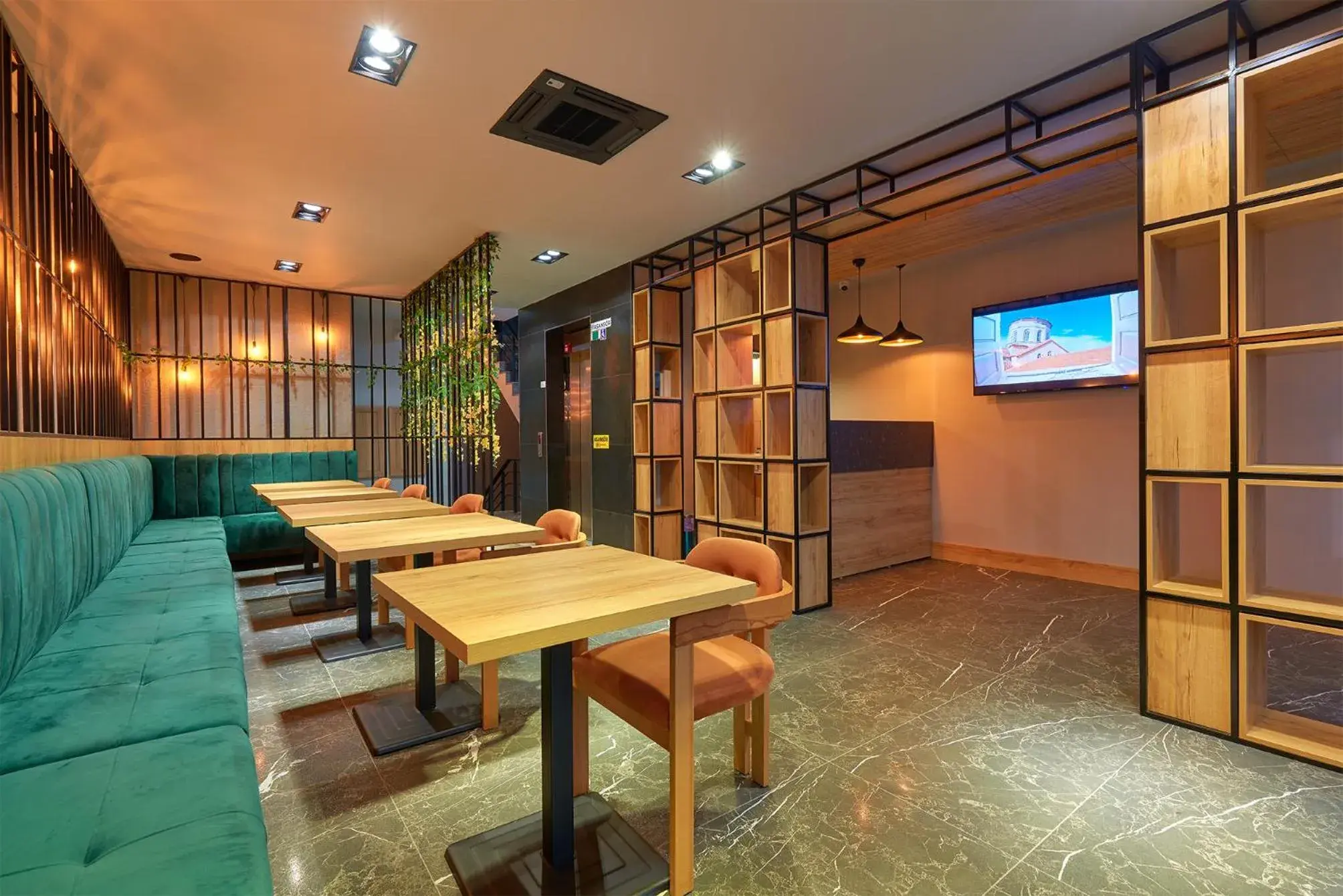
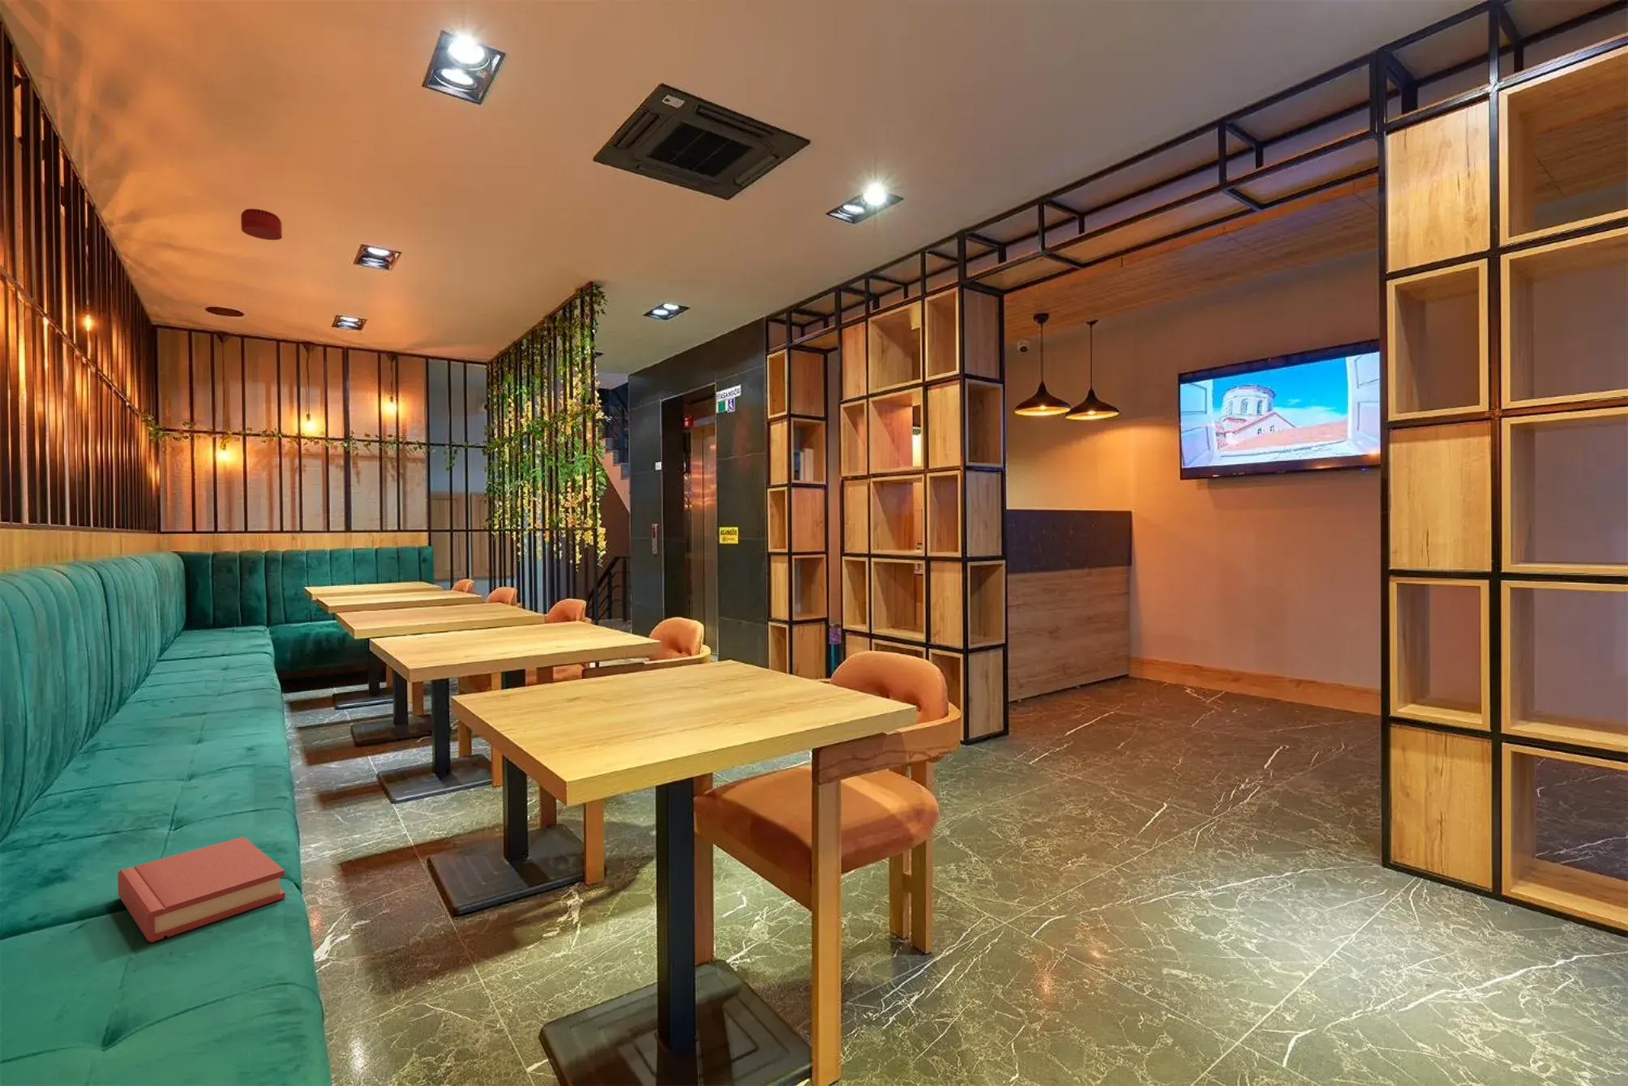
+ smoke detector [240,208,282,241]
+ hardback book [116,835,286,943]
